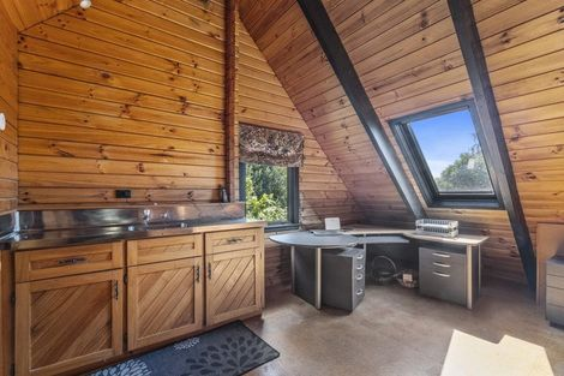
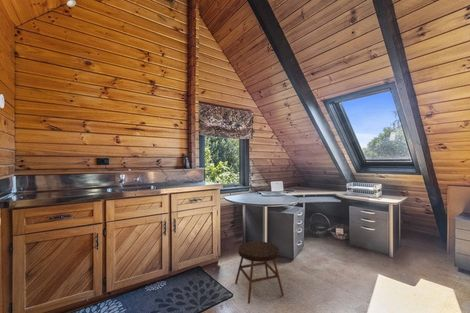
+ stool [234,240,285,304]
